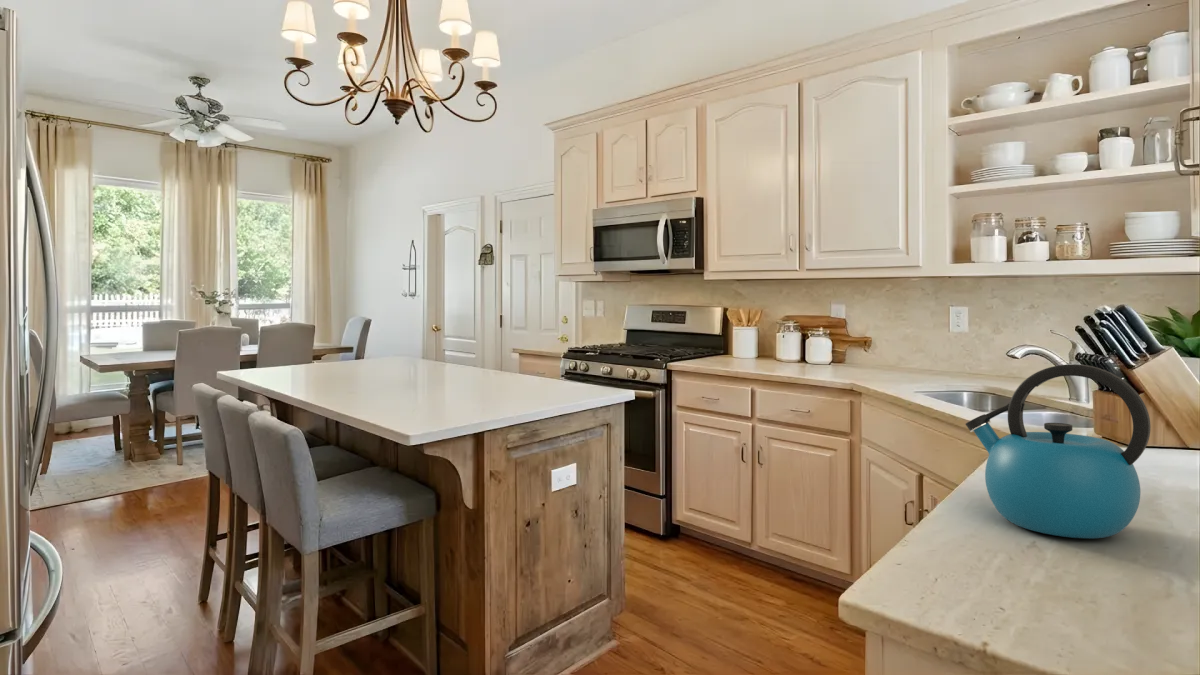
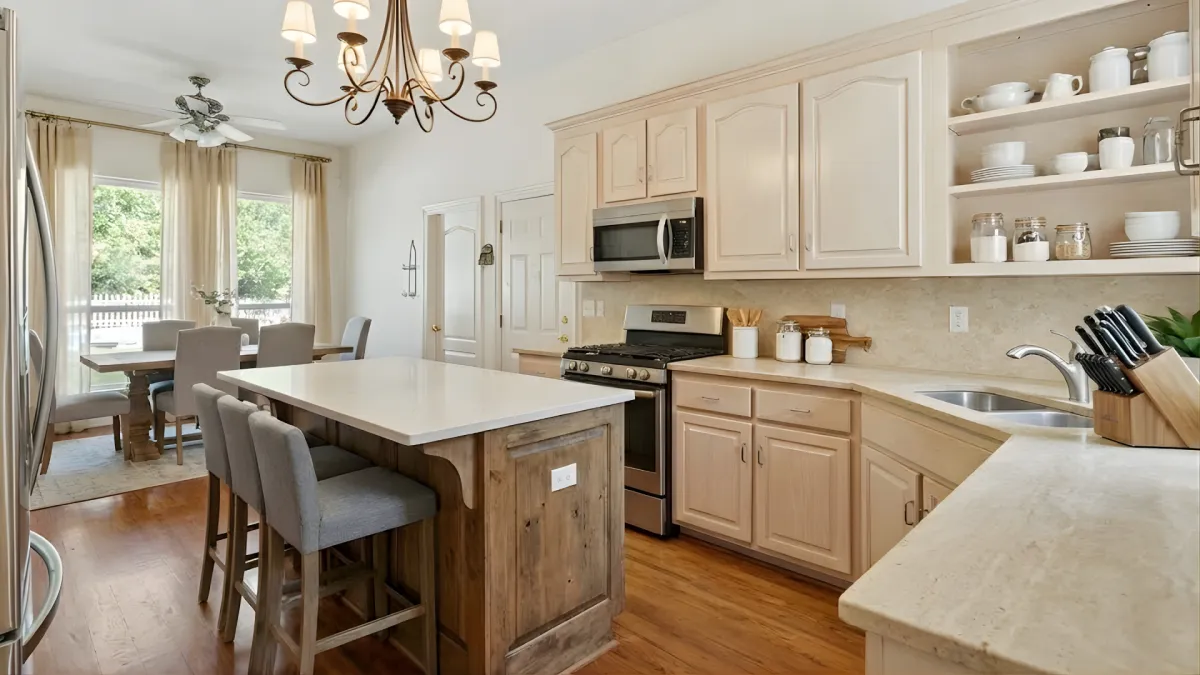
- kettle [965,363,1152,539]
